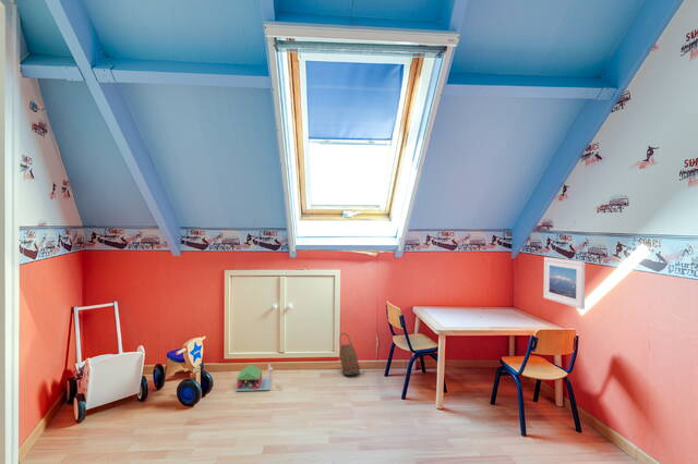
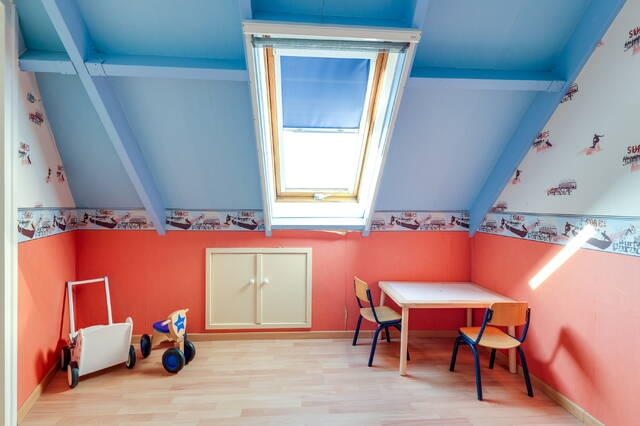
- toy house [234,363,274,392]
- basket [338,331,362,376]
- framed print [542,256,586,310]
